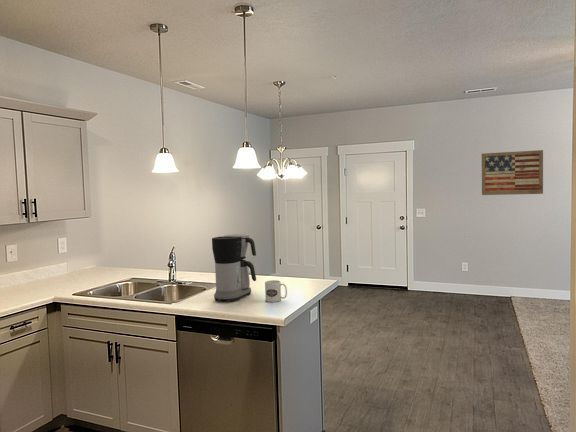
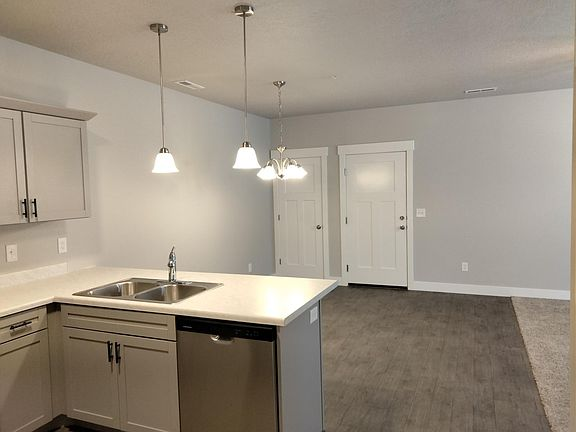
- coffee maker [211,233,257,303]
- wall art [481,149,544,196]
- mug [264,279,288,303]
